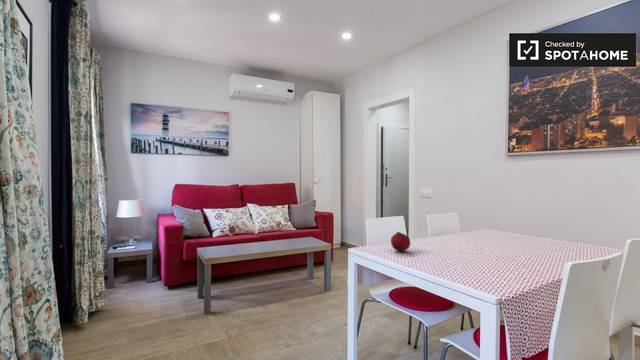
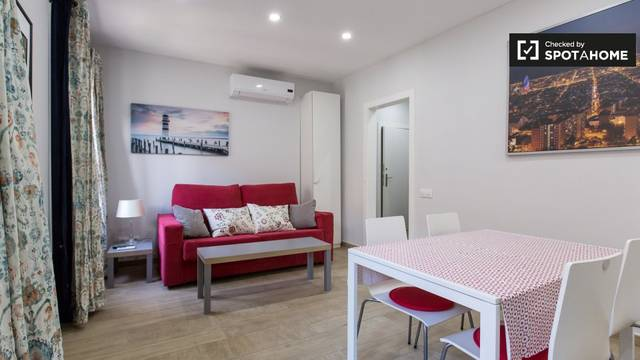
- fruit [390,231,411,252]
